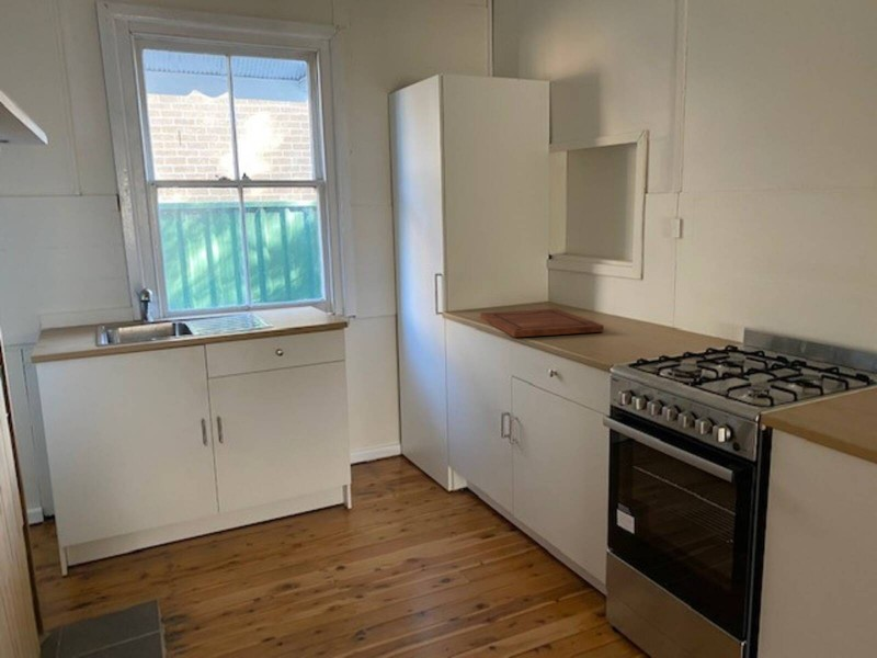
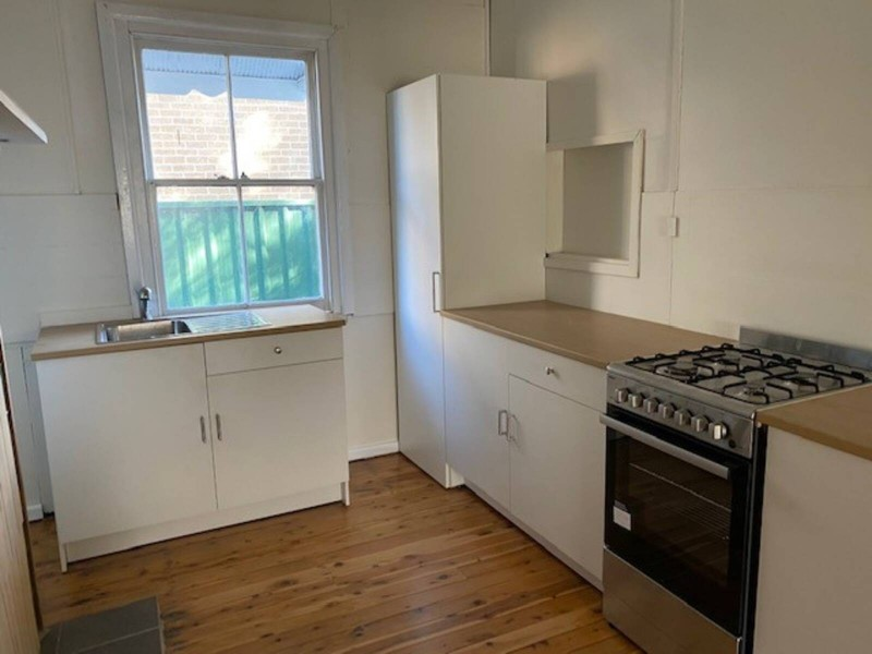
- cutting board [479,308,605,339]
